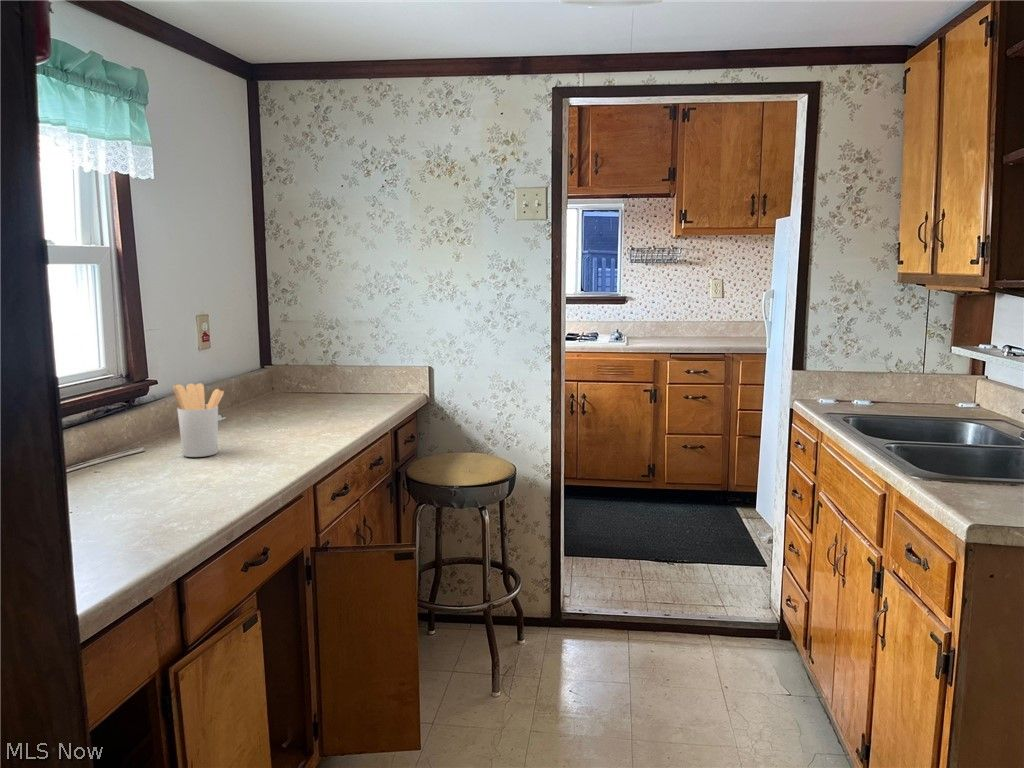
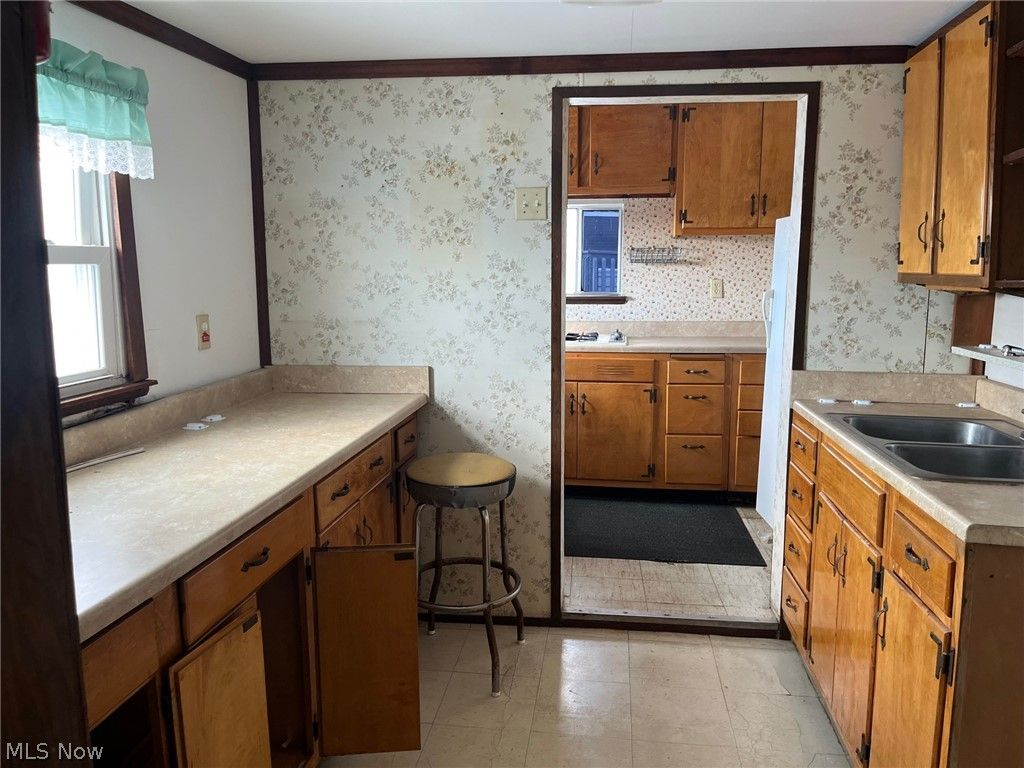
- utensil holder [172,382,225,458]
